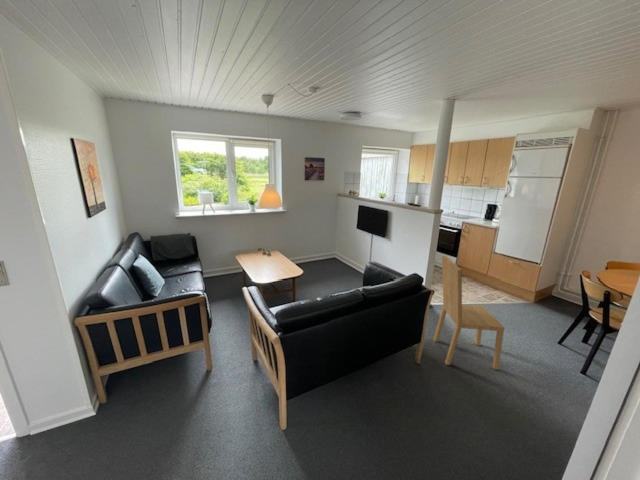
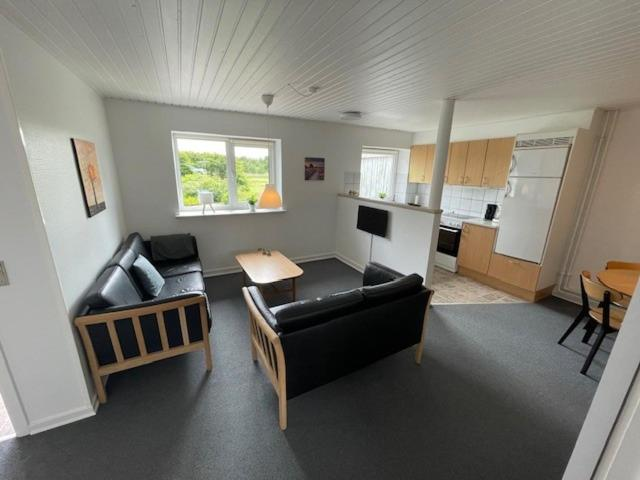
- dining chair [432,255,506,371]
